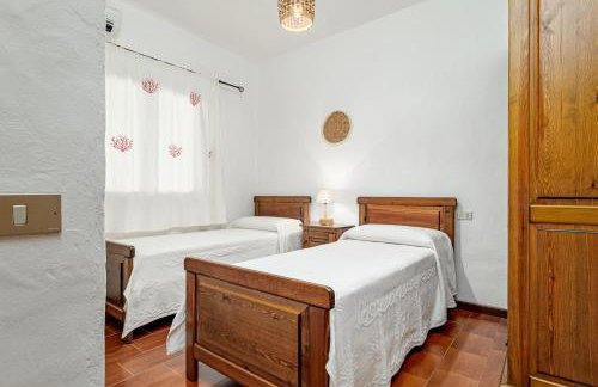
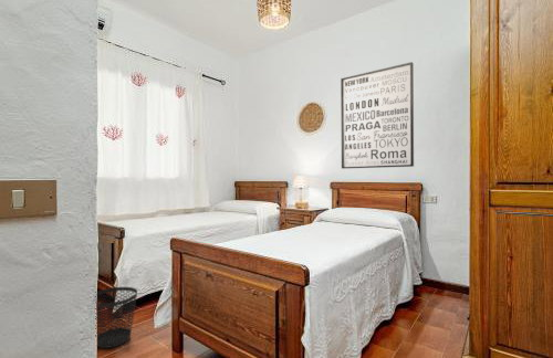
+ wastebasket [96,286,138,349]
+ wall art [340,61,415,170]
